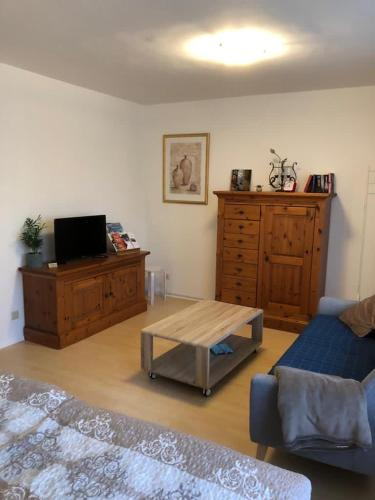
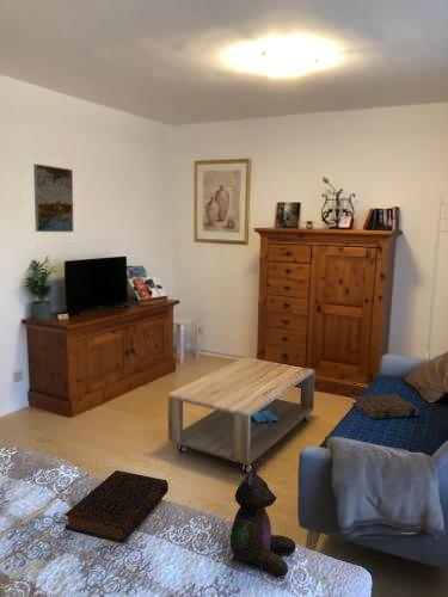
+ book [351,393,419,420]
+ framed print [32,162,74,233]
+ stuffed bear [229,462,297,578]
+ book [65,469,170,544]
